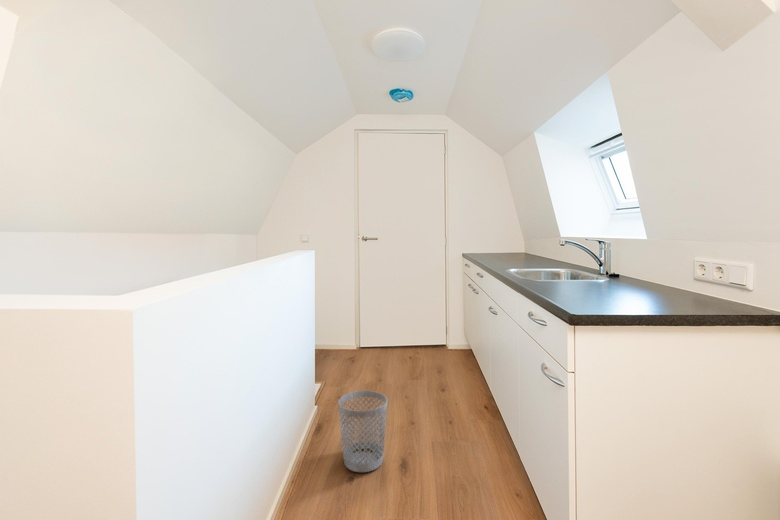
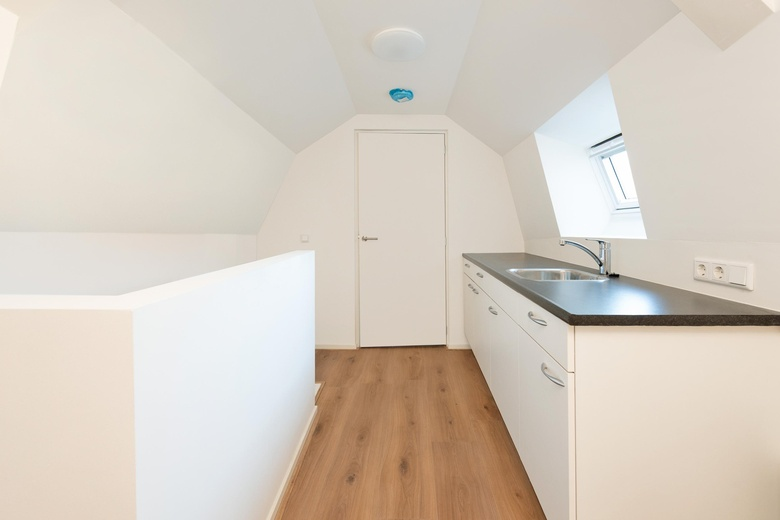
- wastebasket [337,390,388,473]
